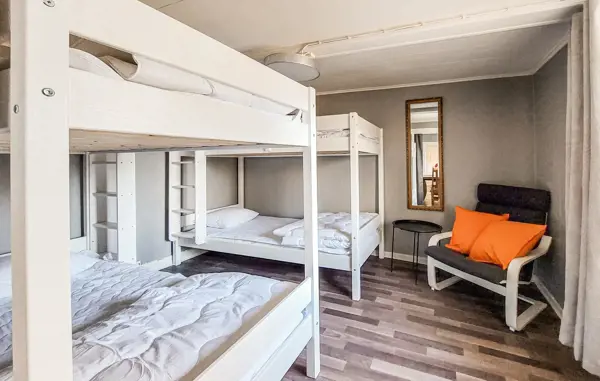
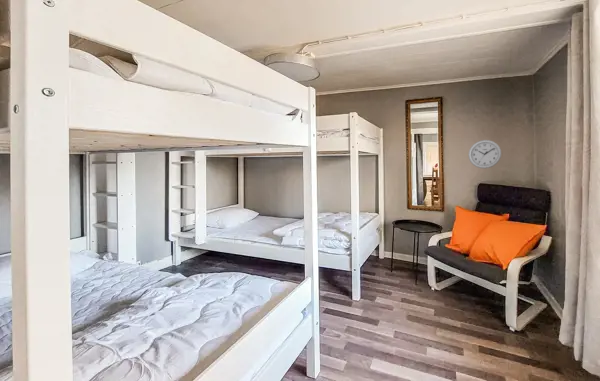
+ wall clock [467,139,502,170]
